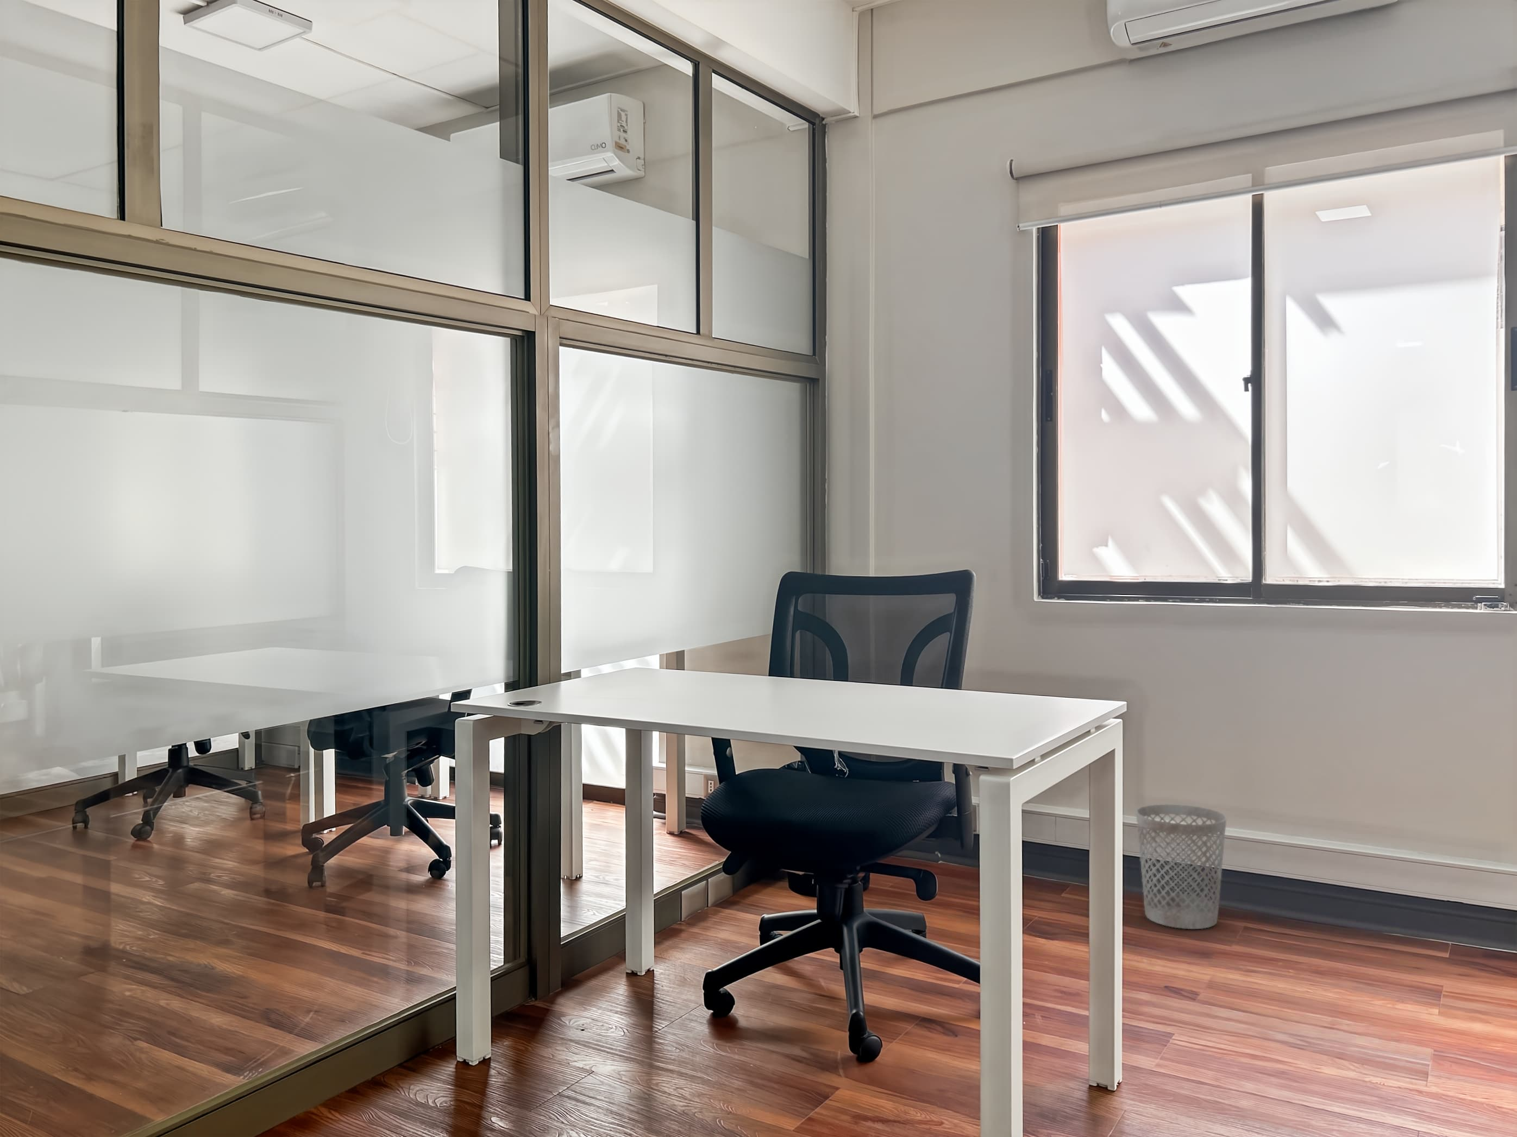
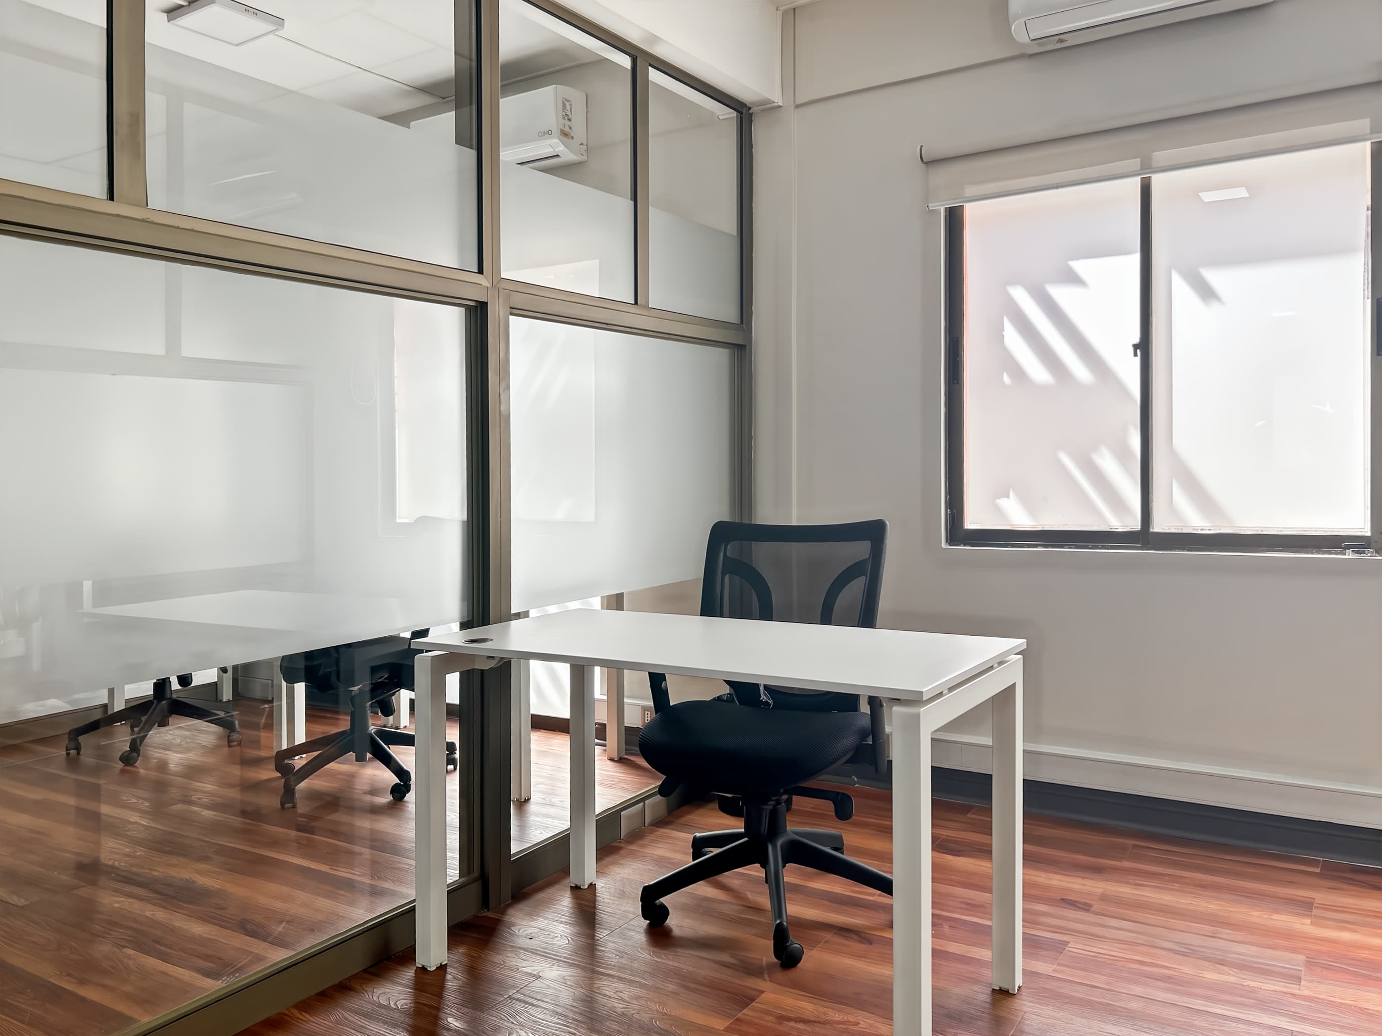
- wastebasket [1136,804,1227,929]
